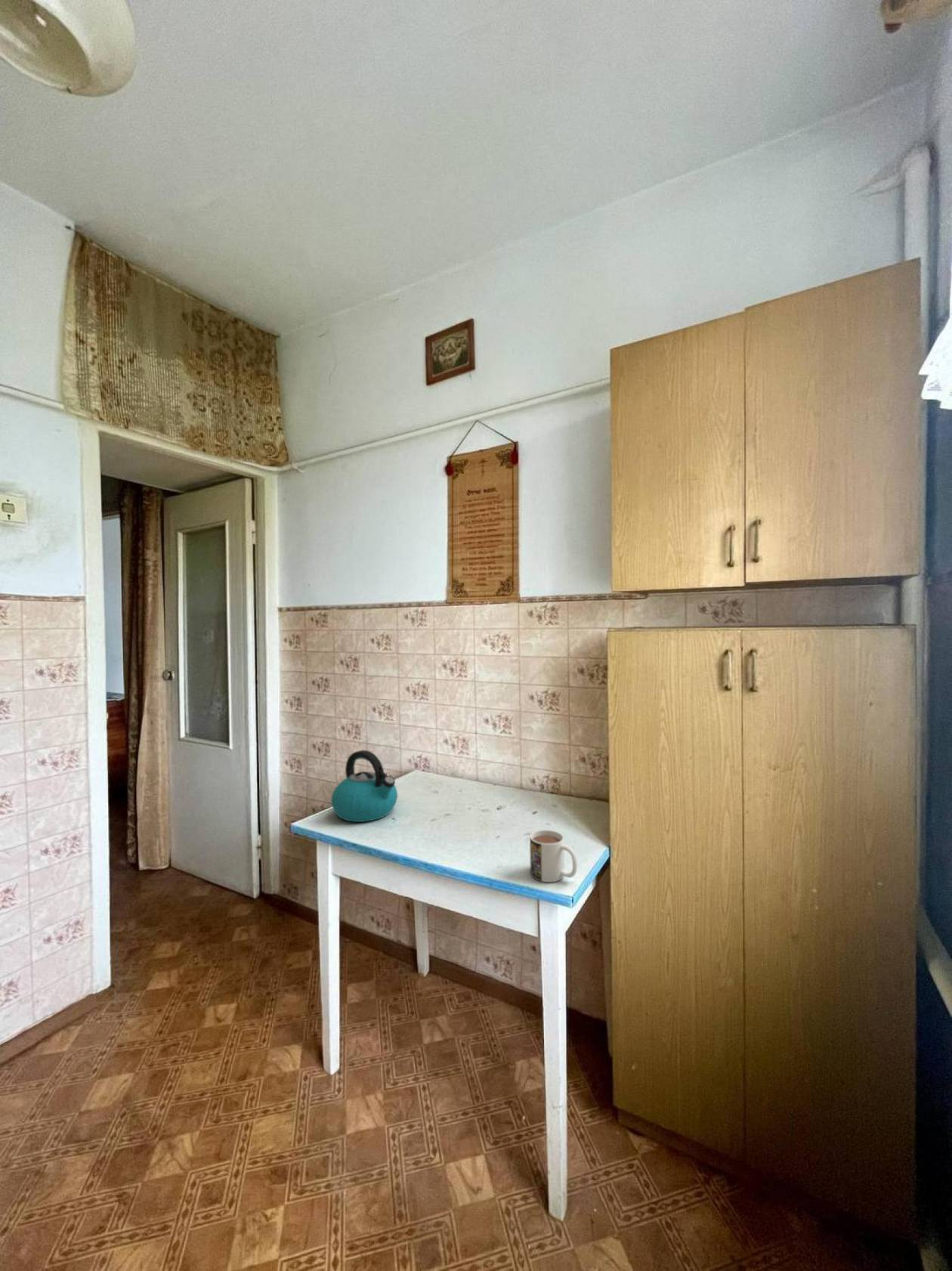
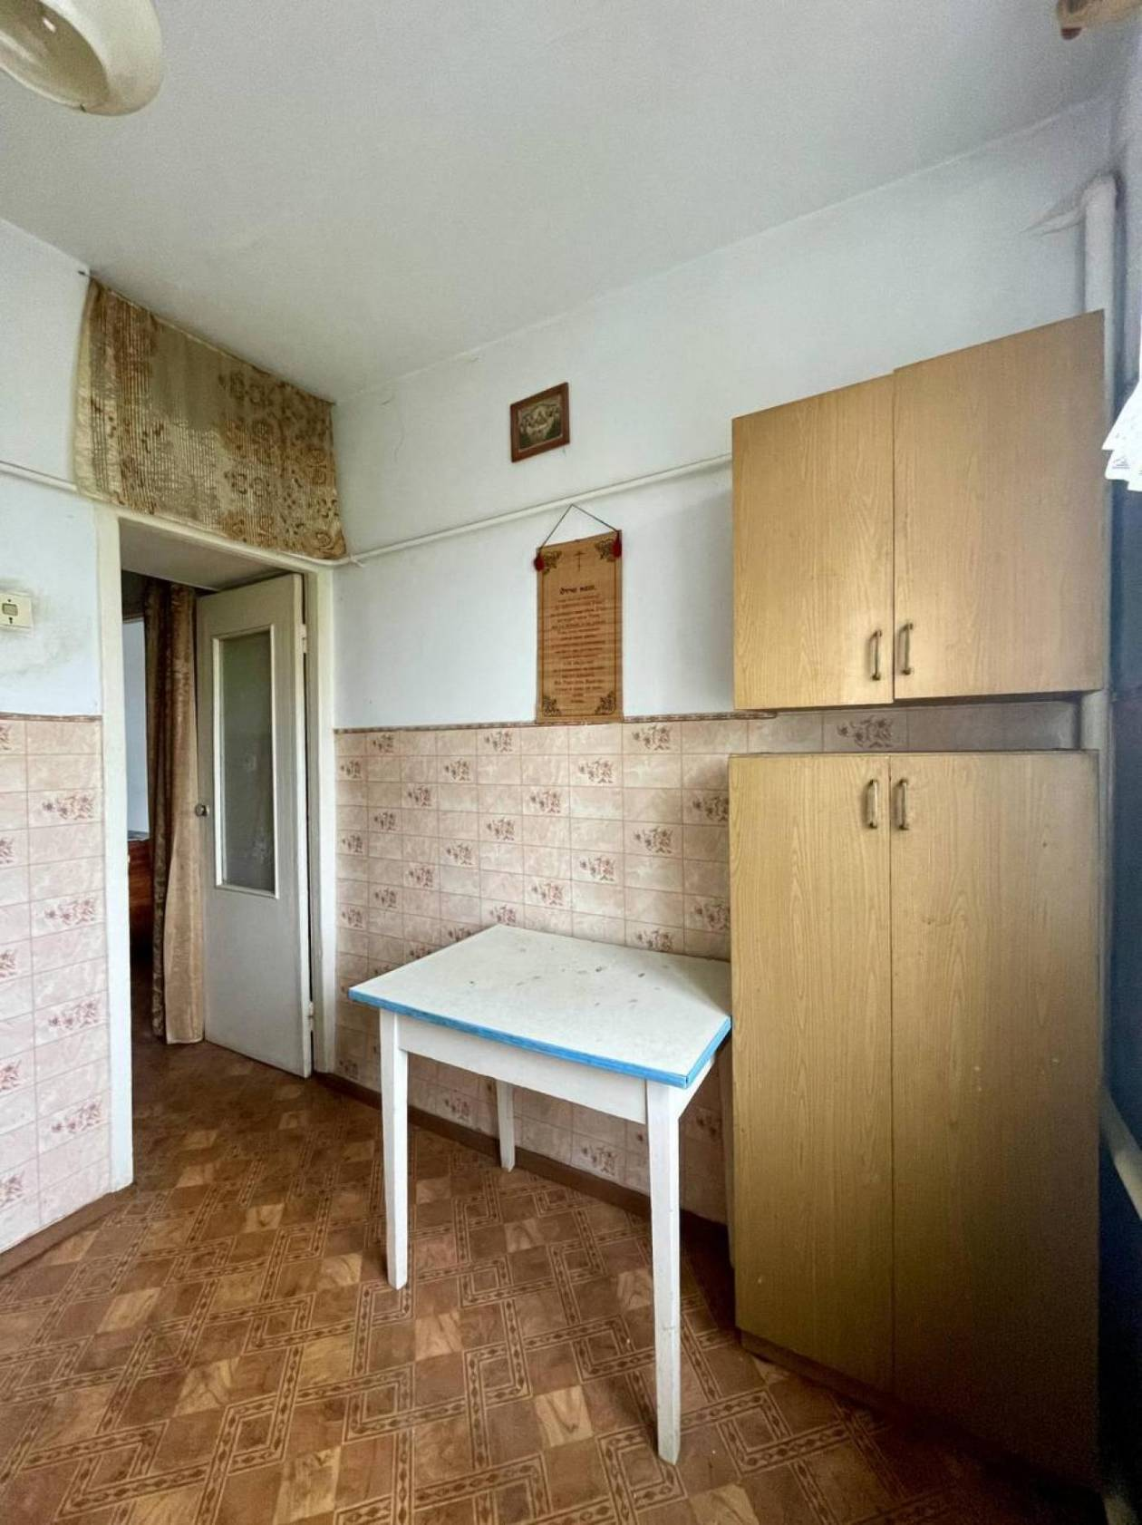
- mug [529,829,578,883]
- kettle [331,750,398,823]
